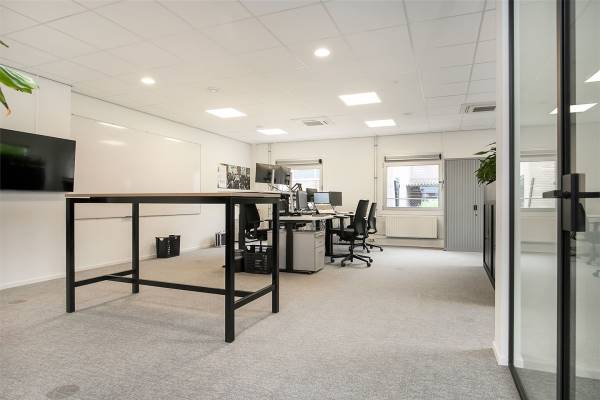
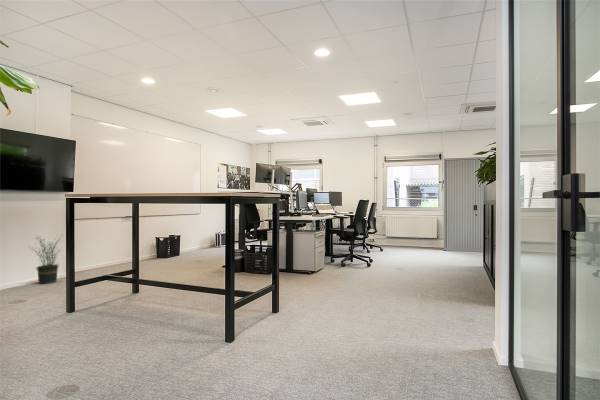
+ potted plant [28,233,63,285]
